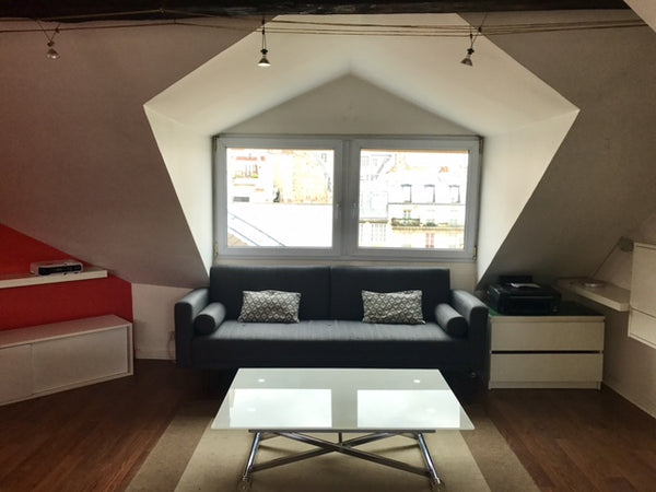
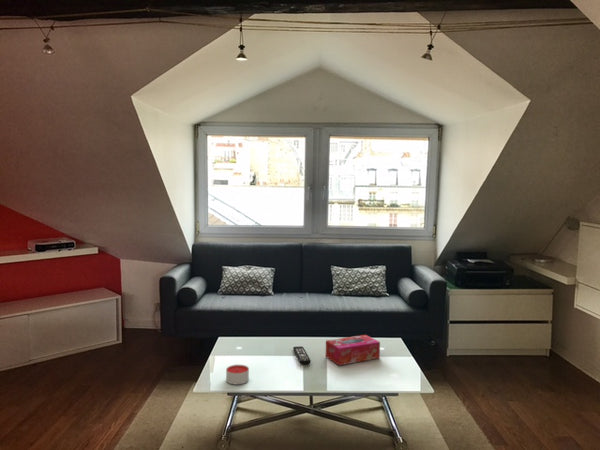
+ candle [225,364,250,385]
+ tissue box [325,334,381,366]
+ remote control [292,345,312,365]
